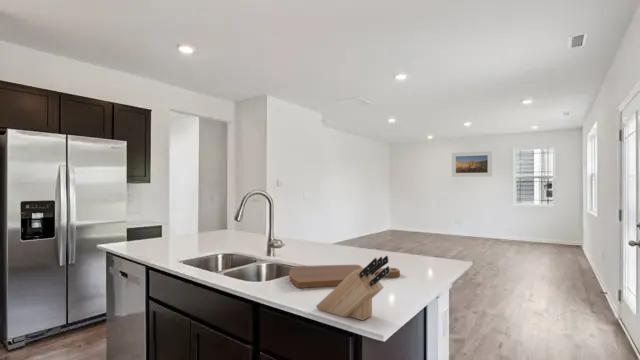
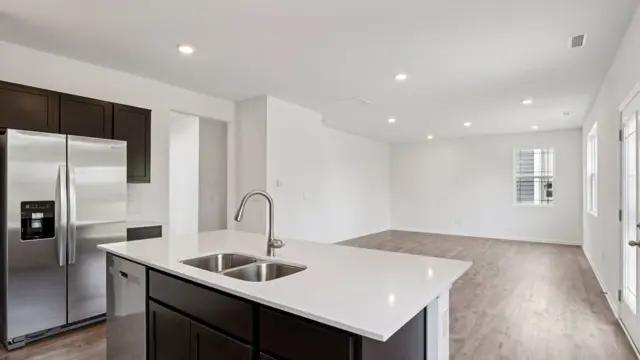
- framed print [451,150,493,178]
- knife block [315,255,390,321]
- cutting board [288,264,401,289]
